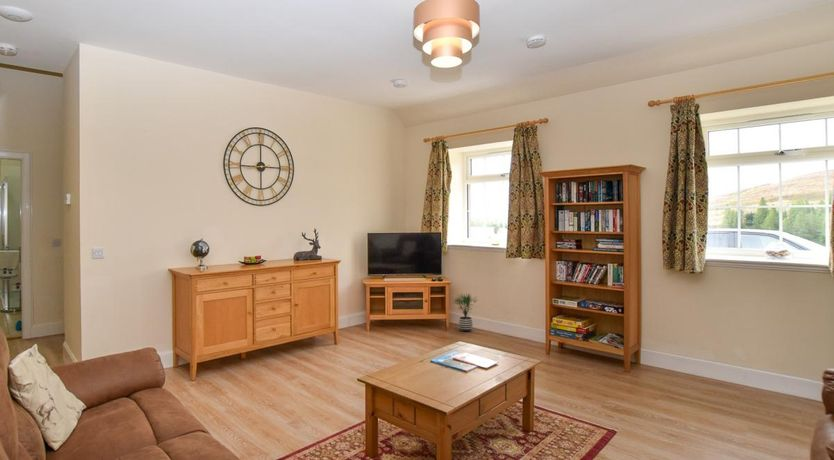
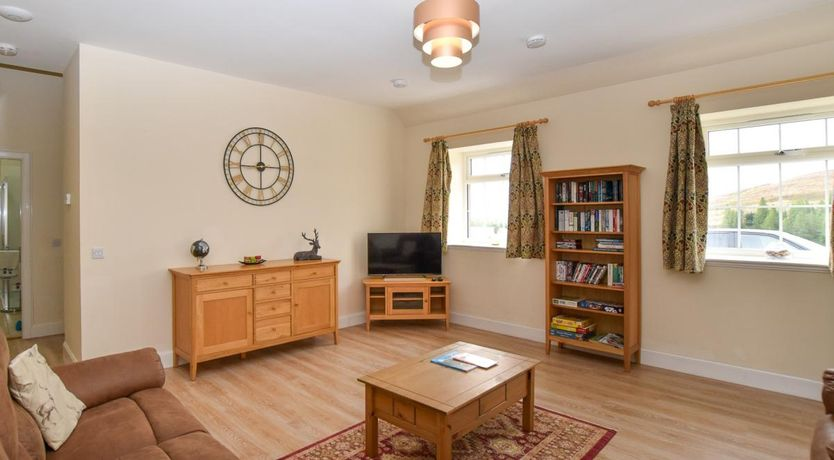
- potted plant [453,292,478,333]
